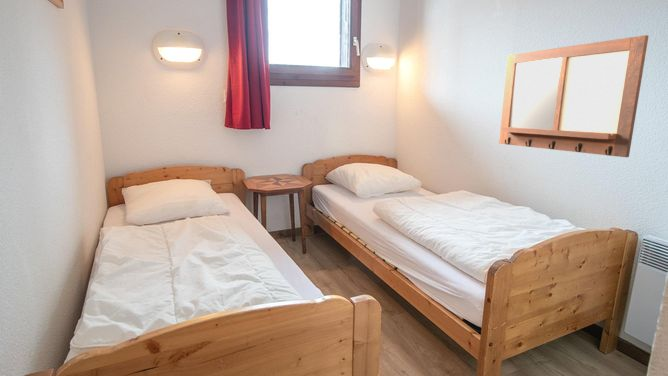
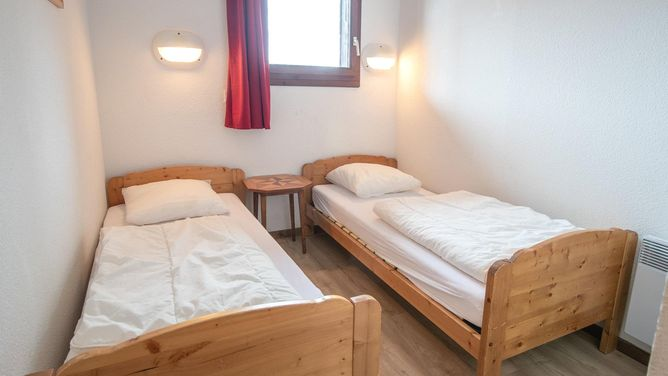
- writing board [498,34,650,158]
